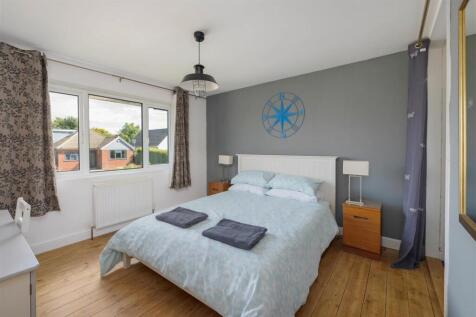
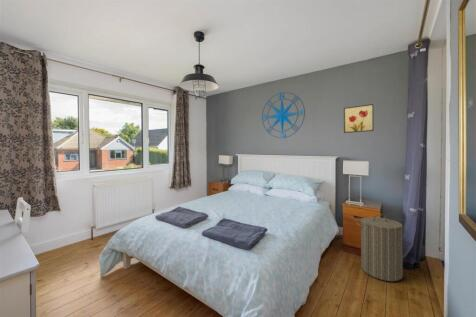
+ laundry hamper [355,213,409,282]
+ wall art [343,103,374,134]
